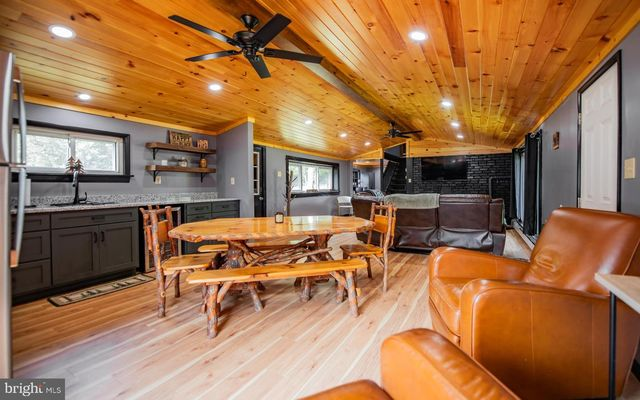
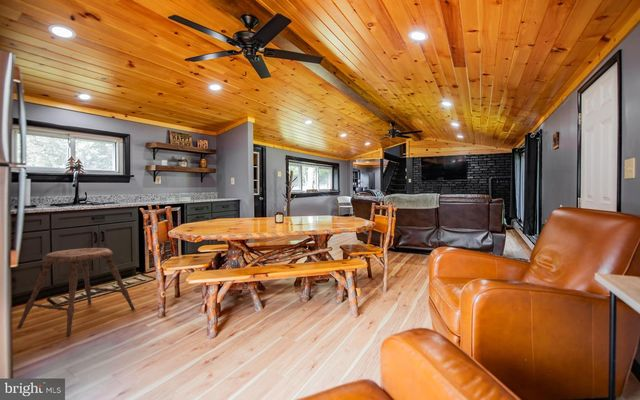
+ stool [16,247,136,338]
